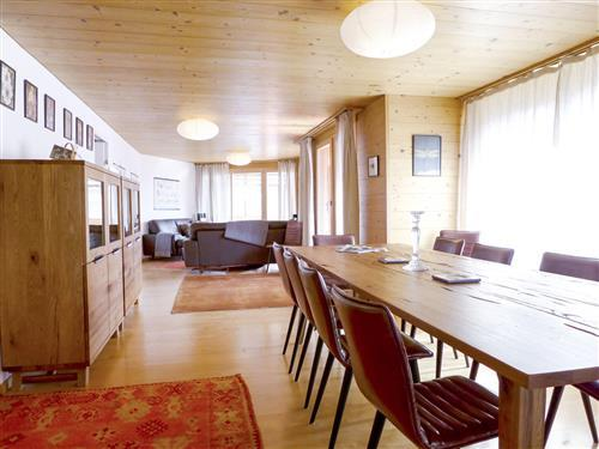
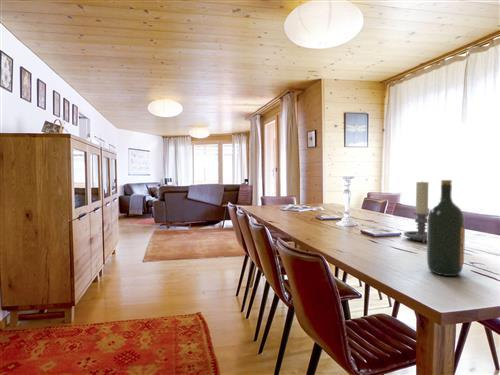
+ wine bottle [426,179,466,277]
+ candle holder [403,180,429,244]
